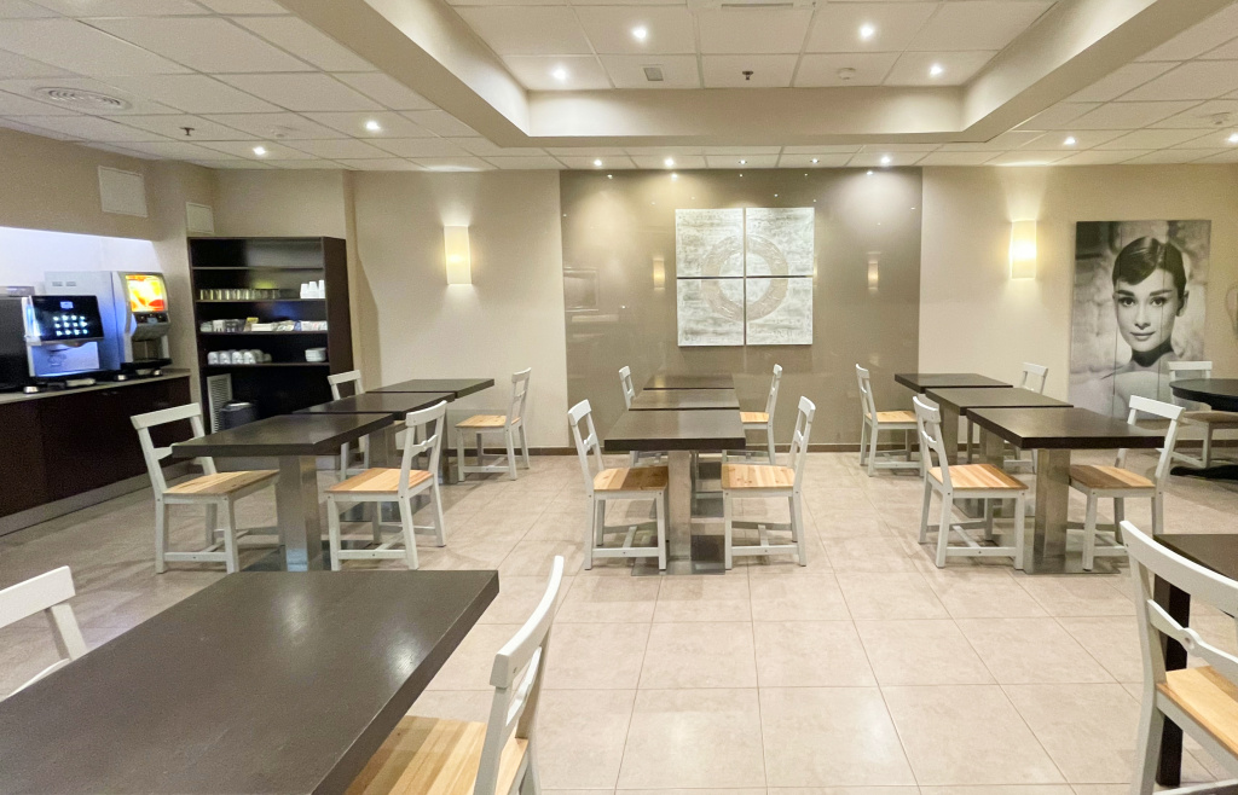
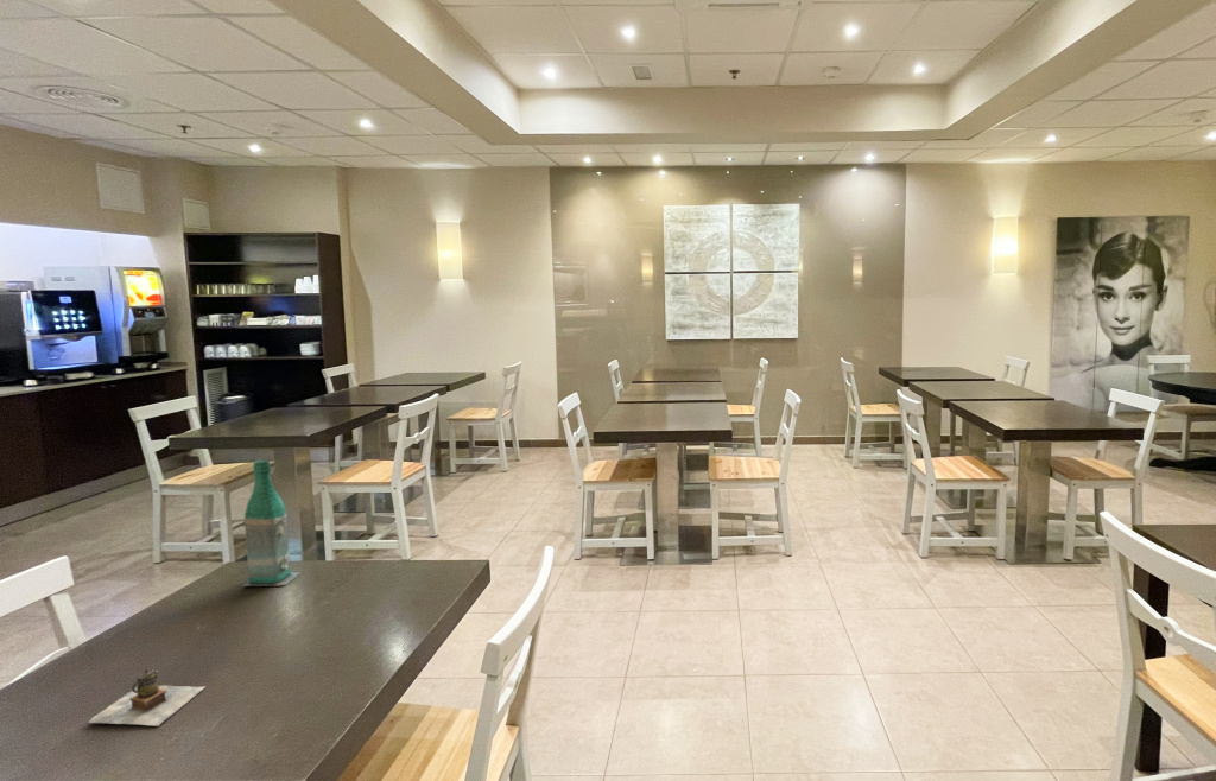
+ bottle [241,458,302,588]
+ teapot [88,668,207,726]
